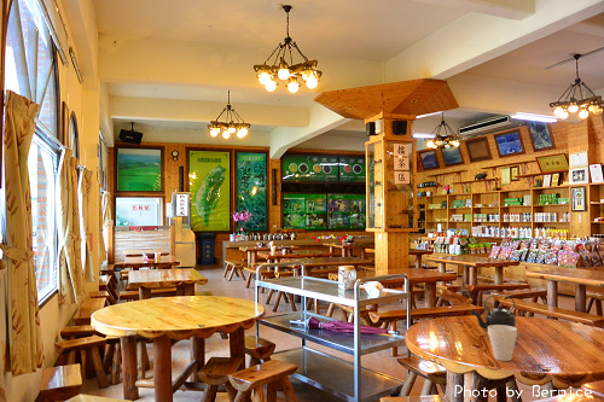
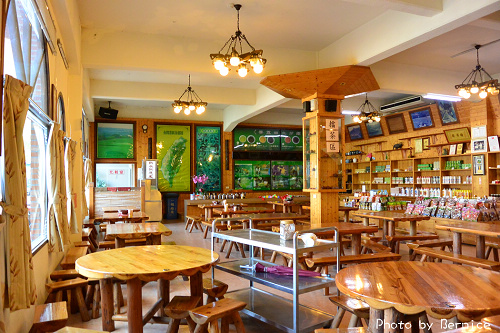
- cup [487,325,518,362]
- kettle [470,293,517,333]
